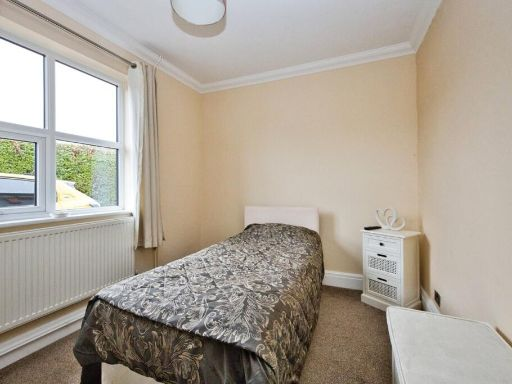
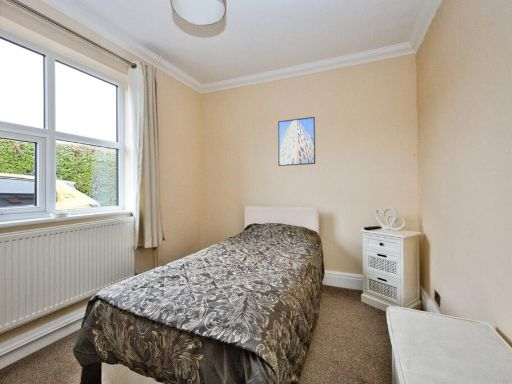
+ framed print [277,116,316,167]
